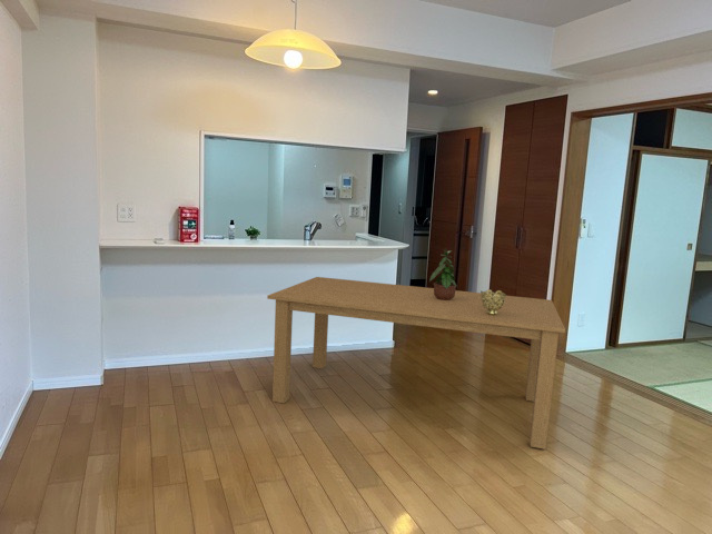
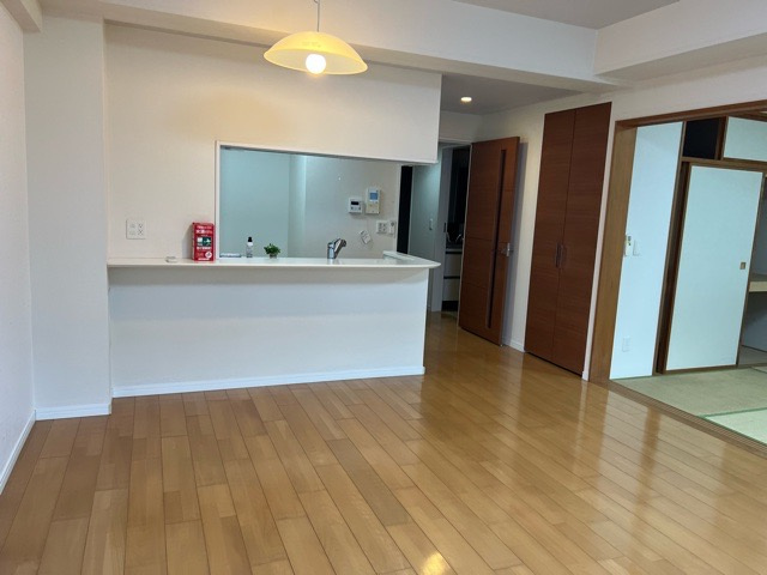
- potted plant [428,249,457,300]
- decorative bowl [479,288,507,315]
- dining table [266,276,566,451]
